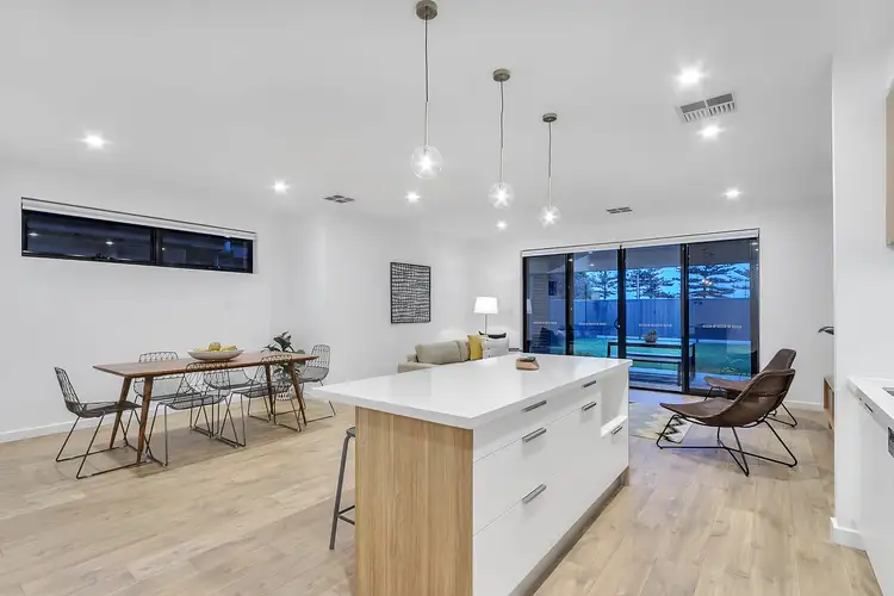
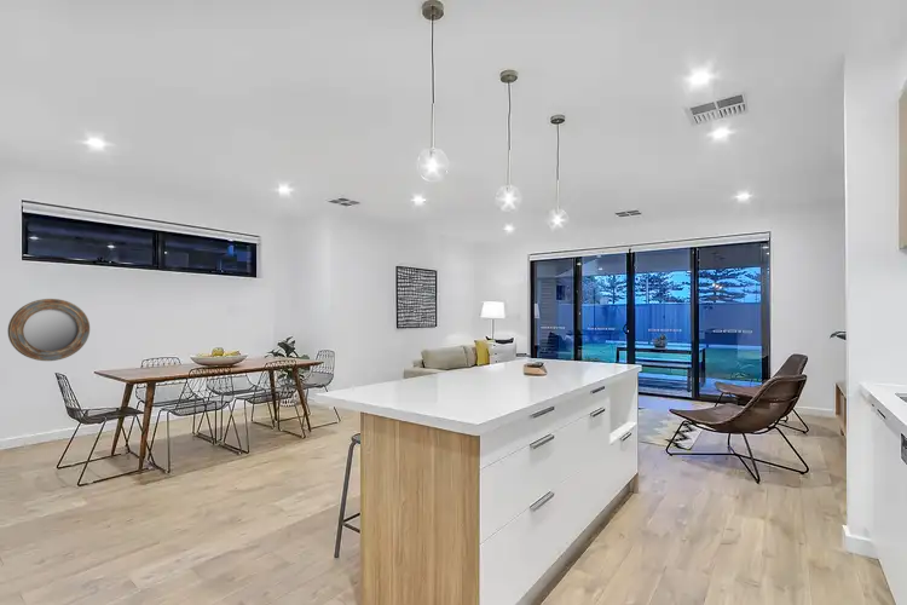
+ home mirror [7,298,91,362]
